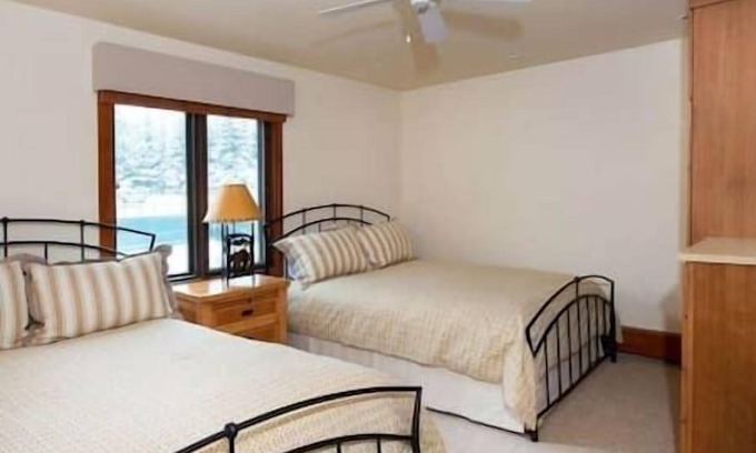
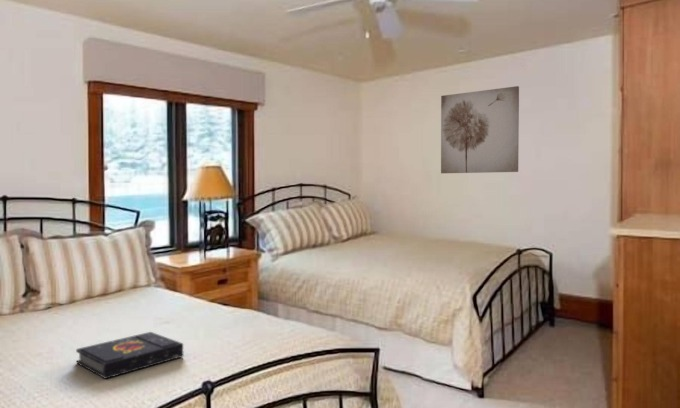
+ wall art [440,85,520,174]
+ book [75,331,184,380]
